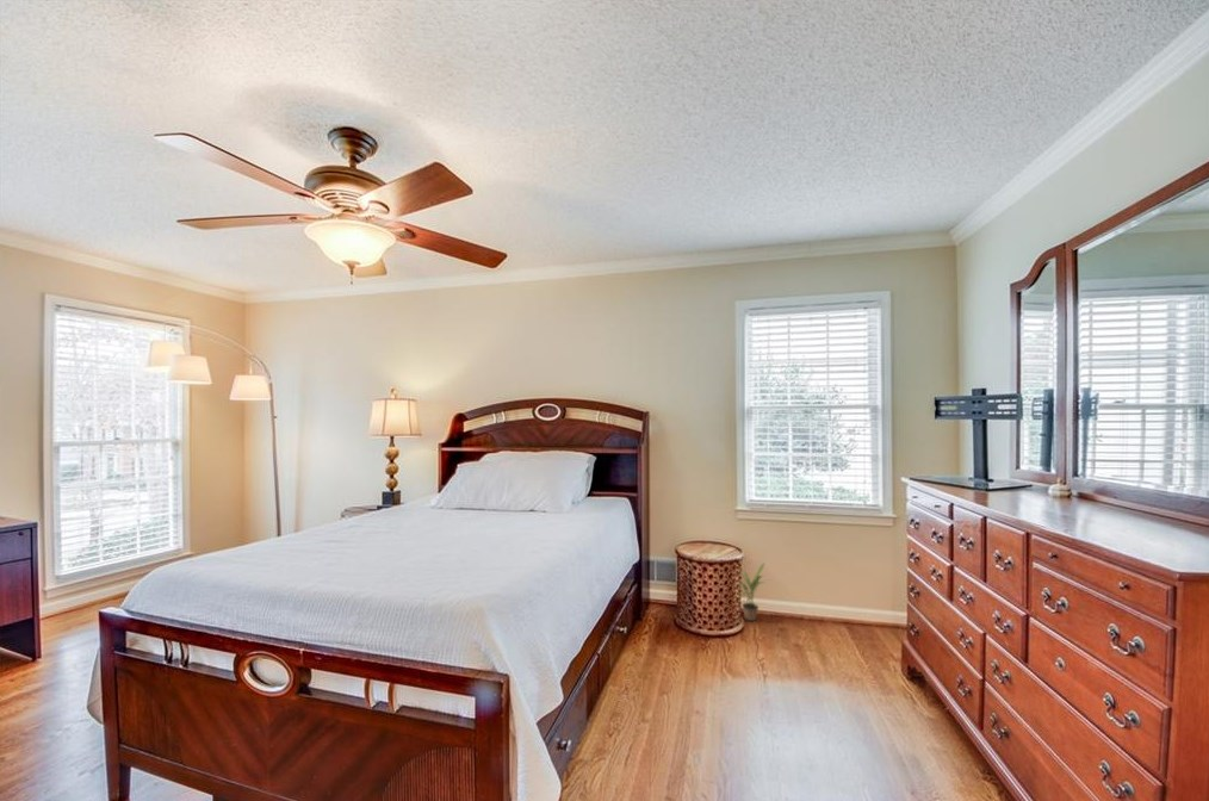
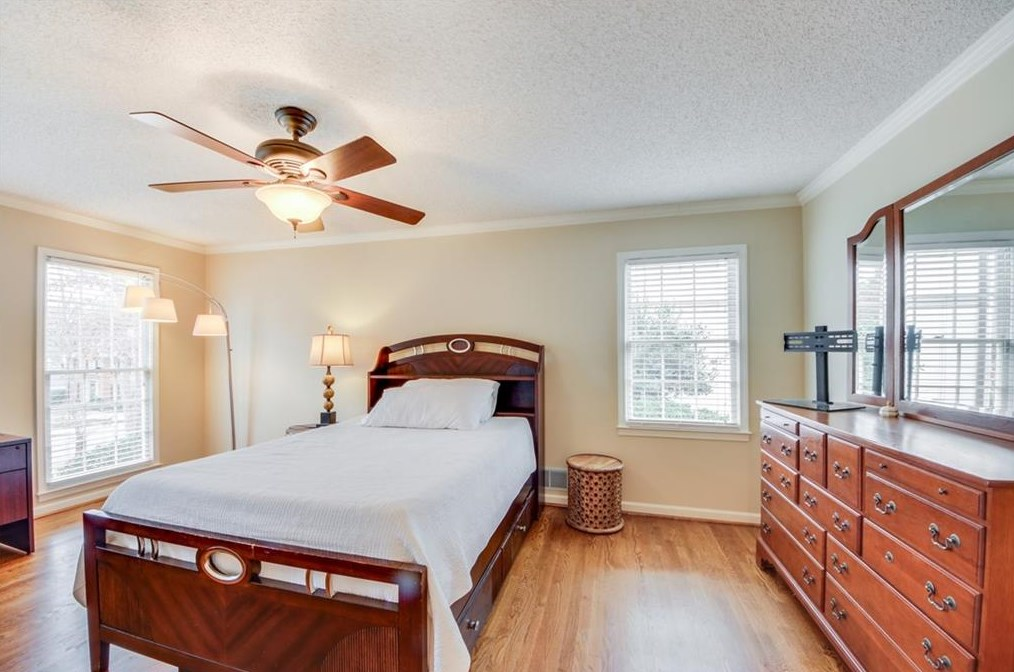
- potted plant [739,561,771,622]
